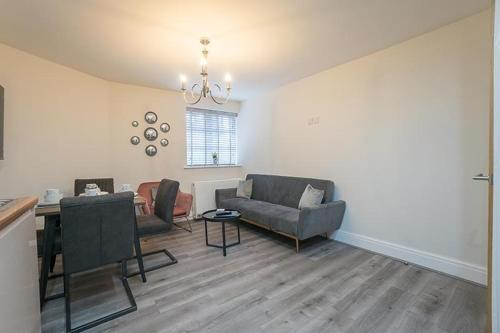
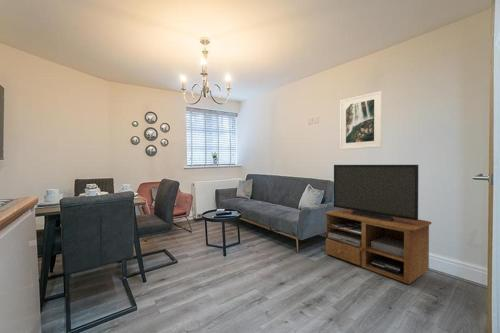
+ tv stand [325,164,432,285]
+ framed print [339,90,383,150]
